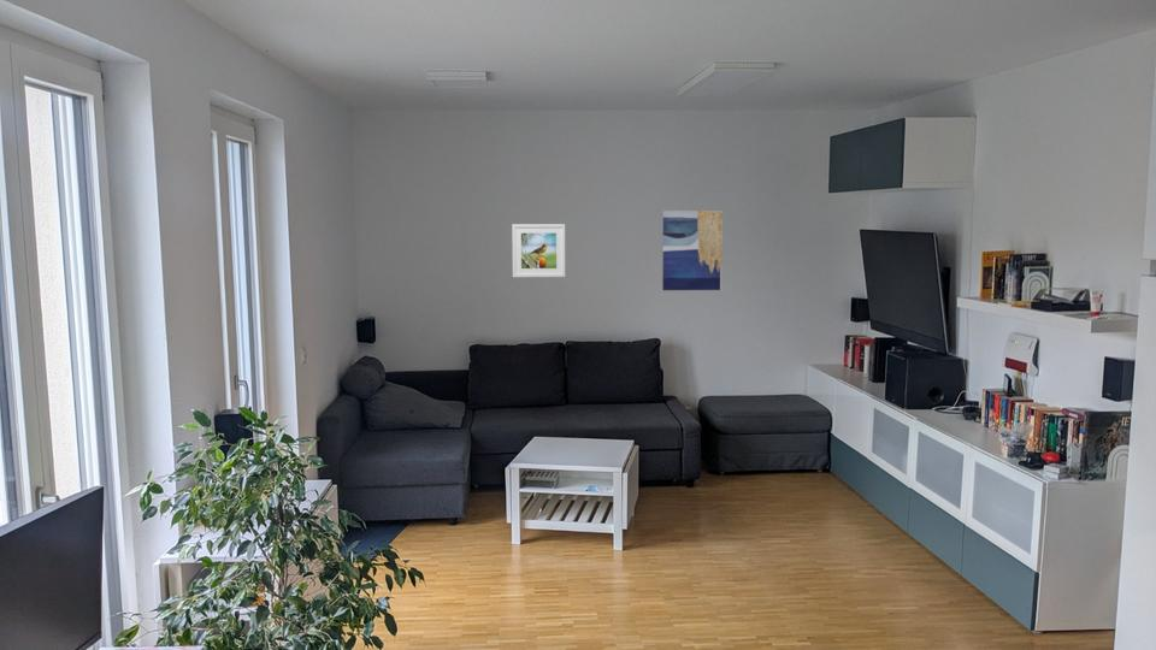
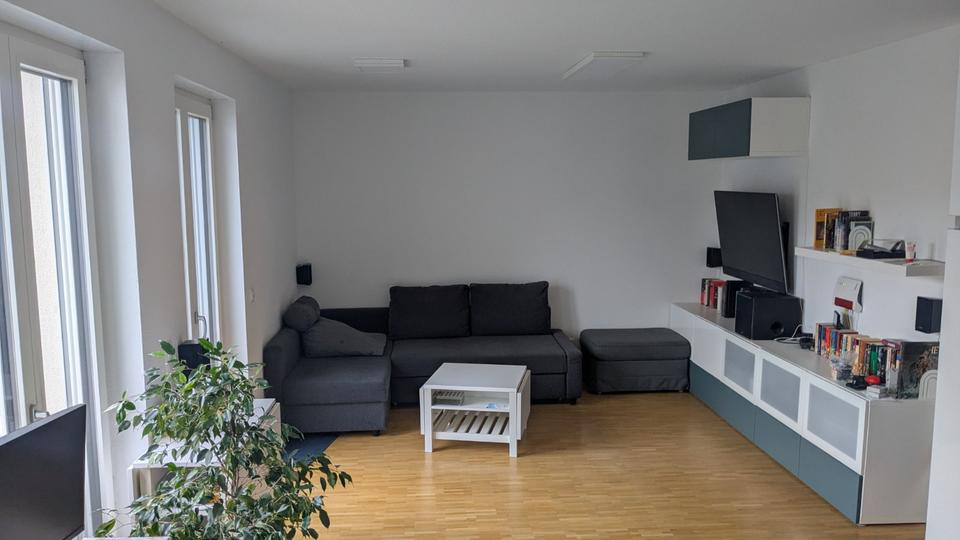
- wall art [661,209,724,291]
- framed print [511,223,567,278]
